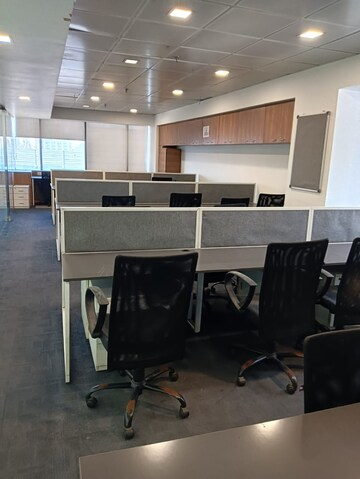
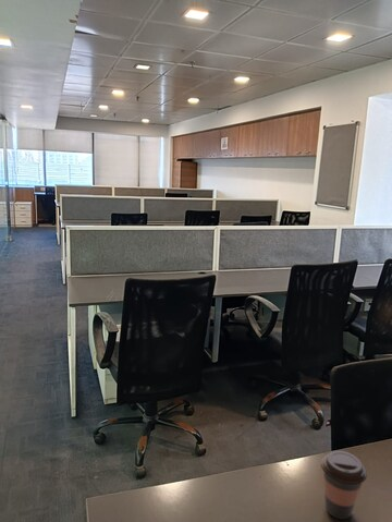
+ coffee cup [320,450,368,521]
